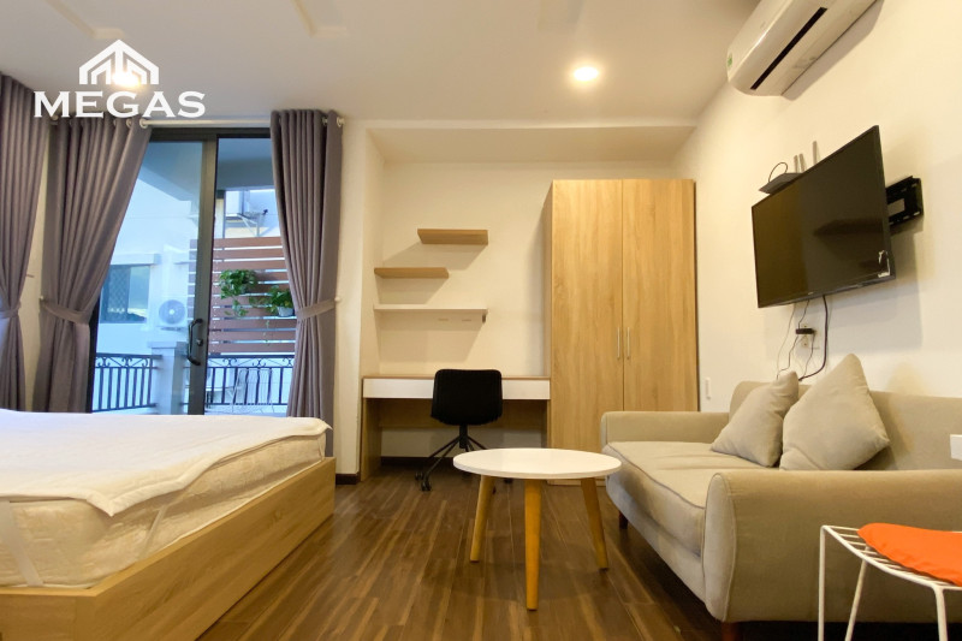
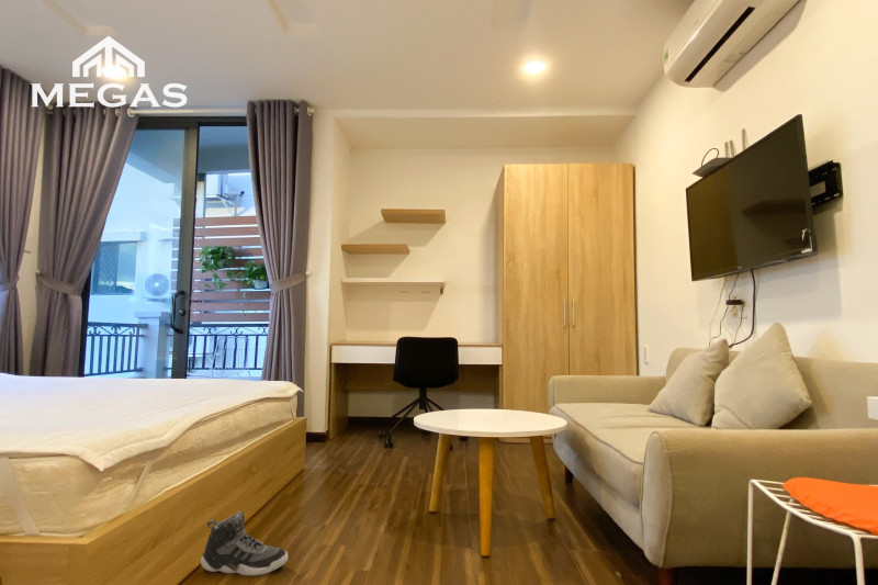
+ sneaker [200,510,289,577]
